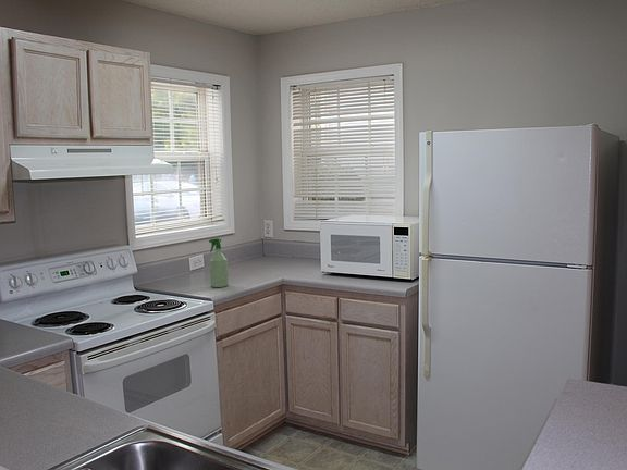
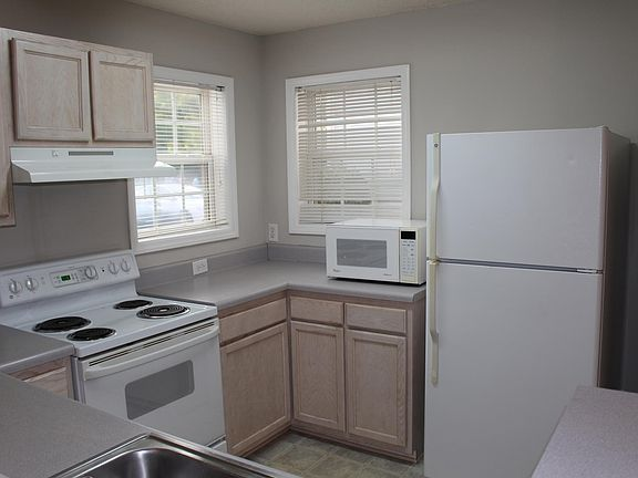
- spray bottle [208,237,230,288]
